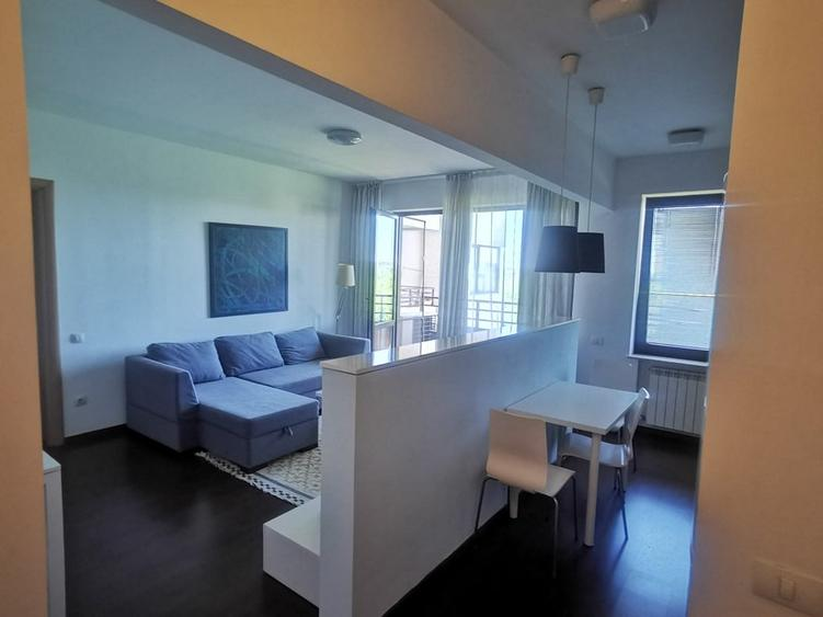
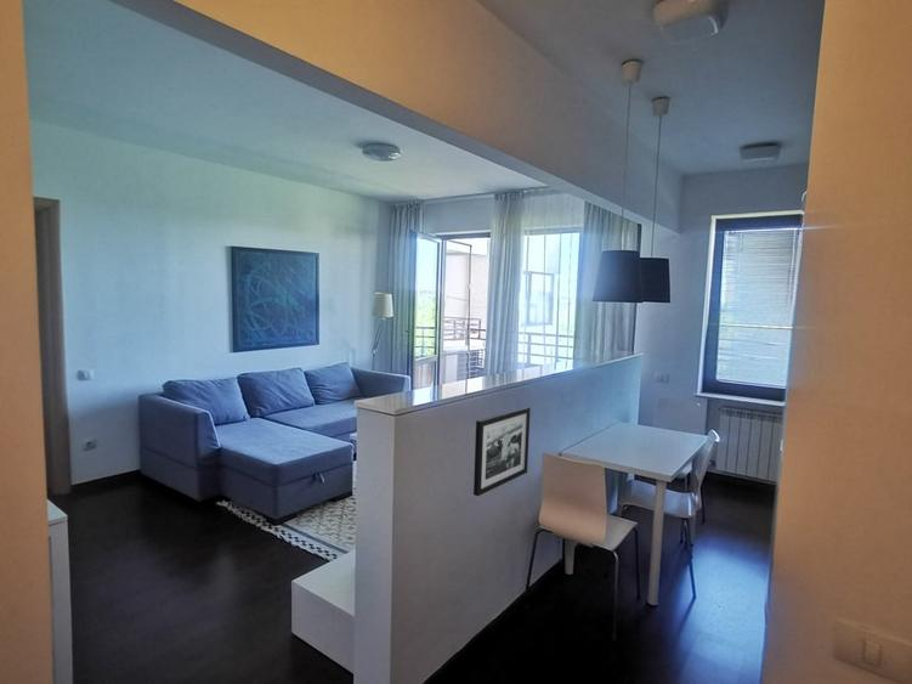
+ picture frame [472,406,532,497]
